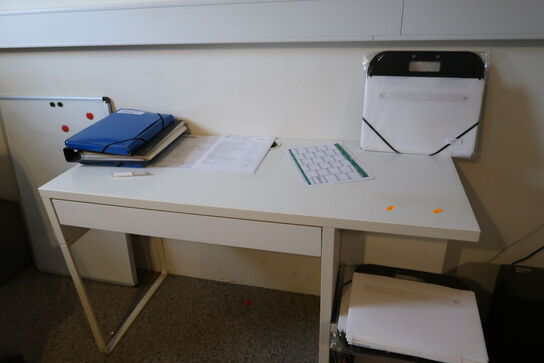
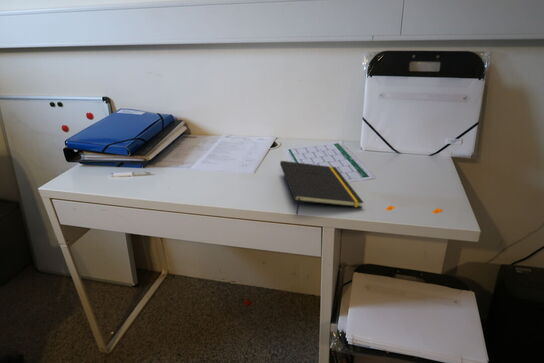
+ notepad [279,160,365,216]
